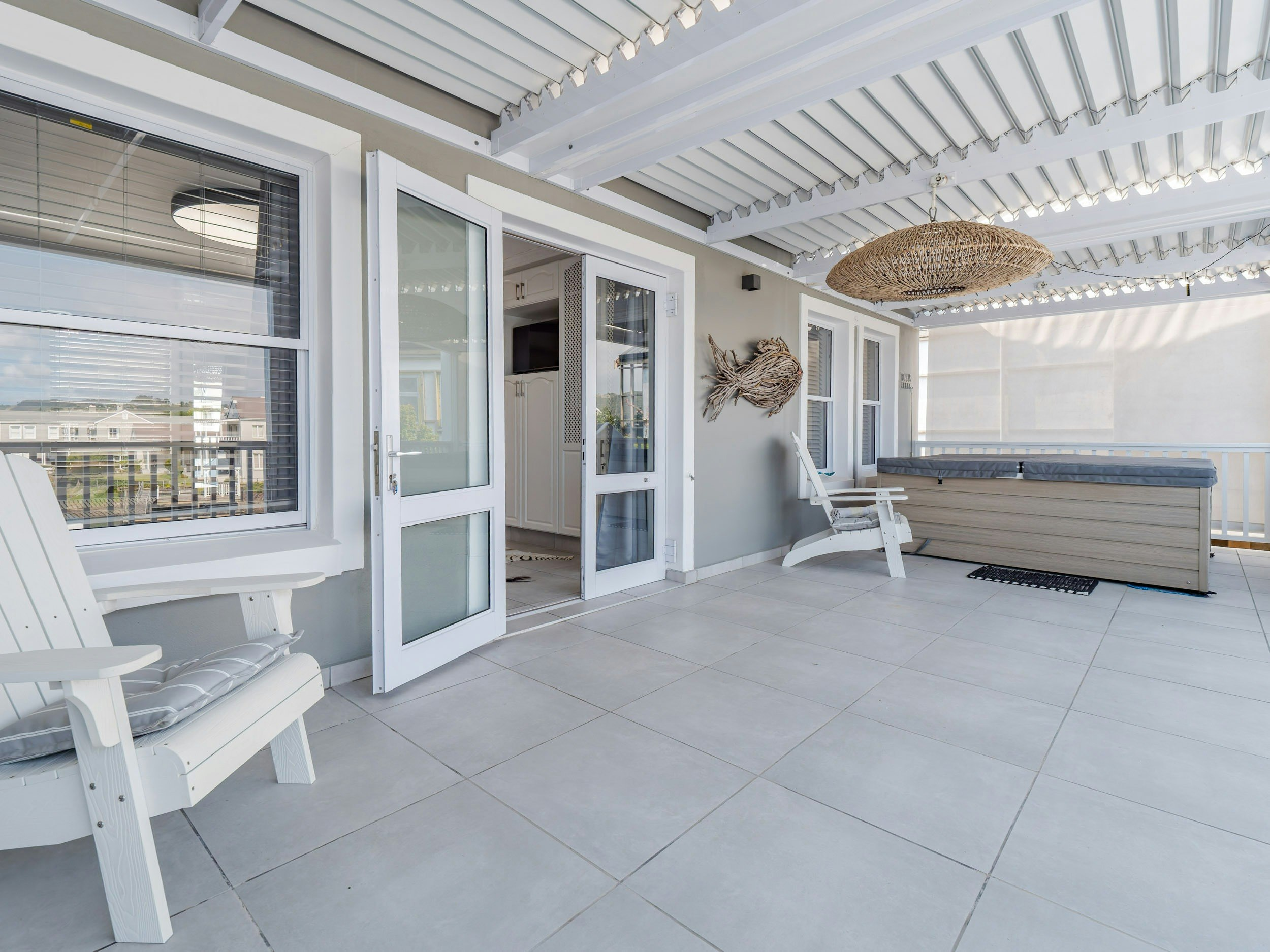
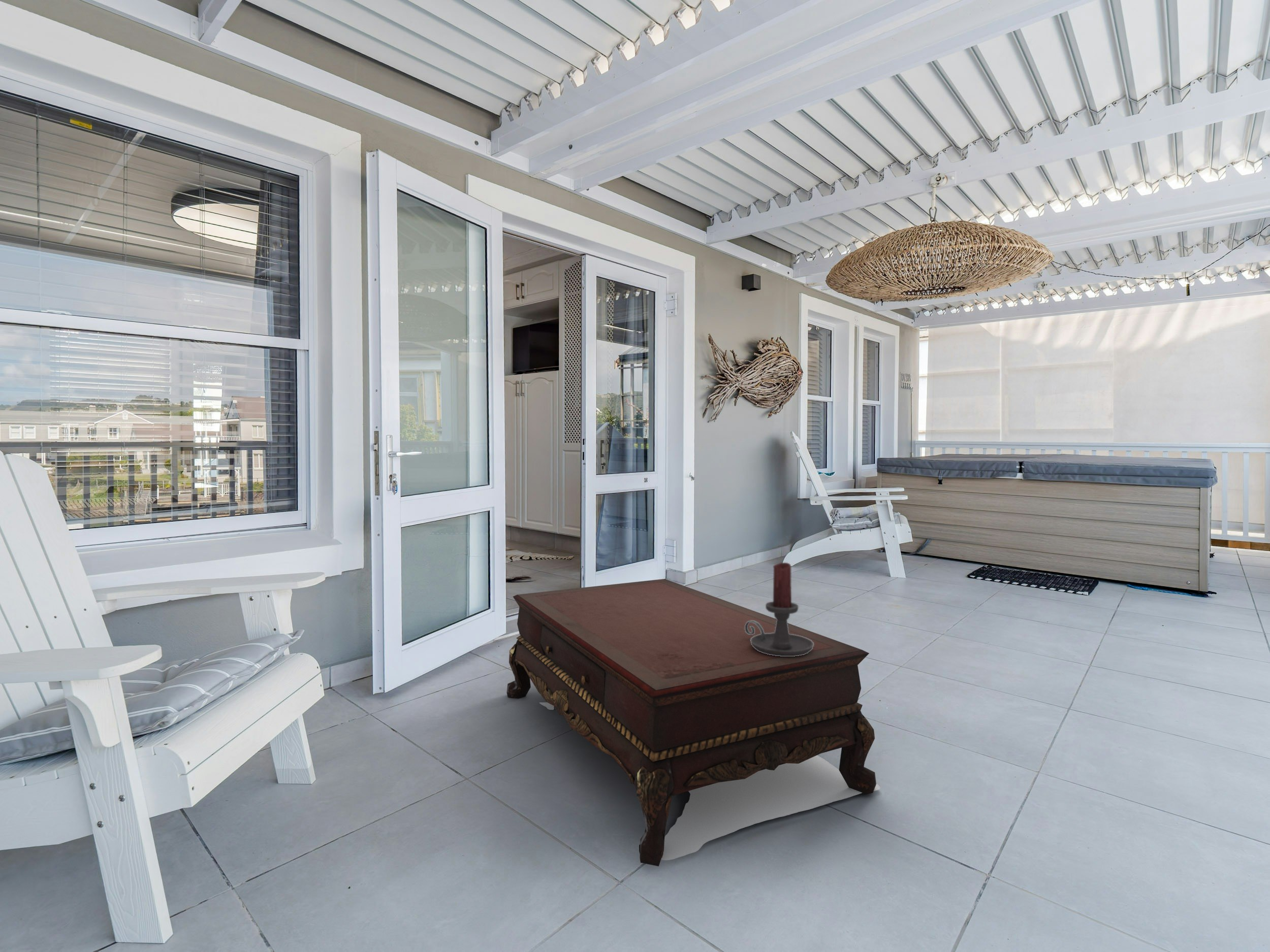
+ coffee table [506,578,880,867]
+ candle holder [745,562,814,656]
